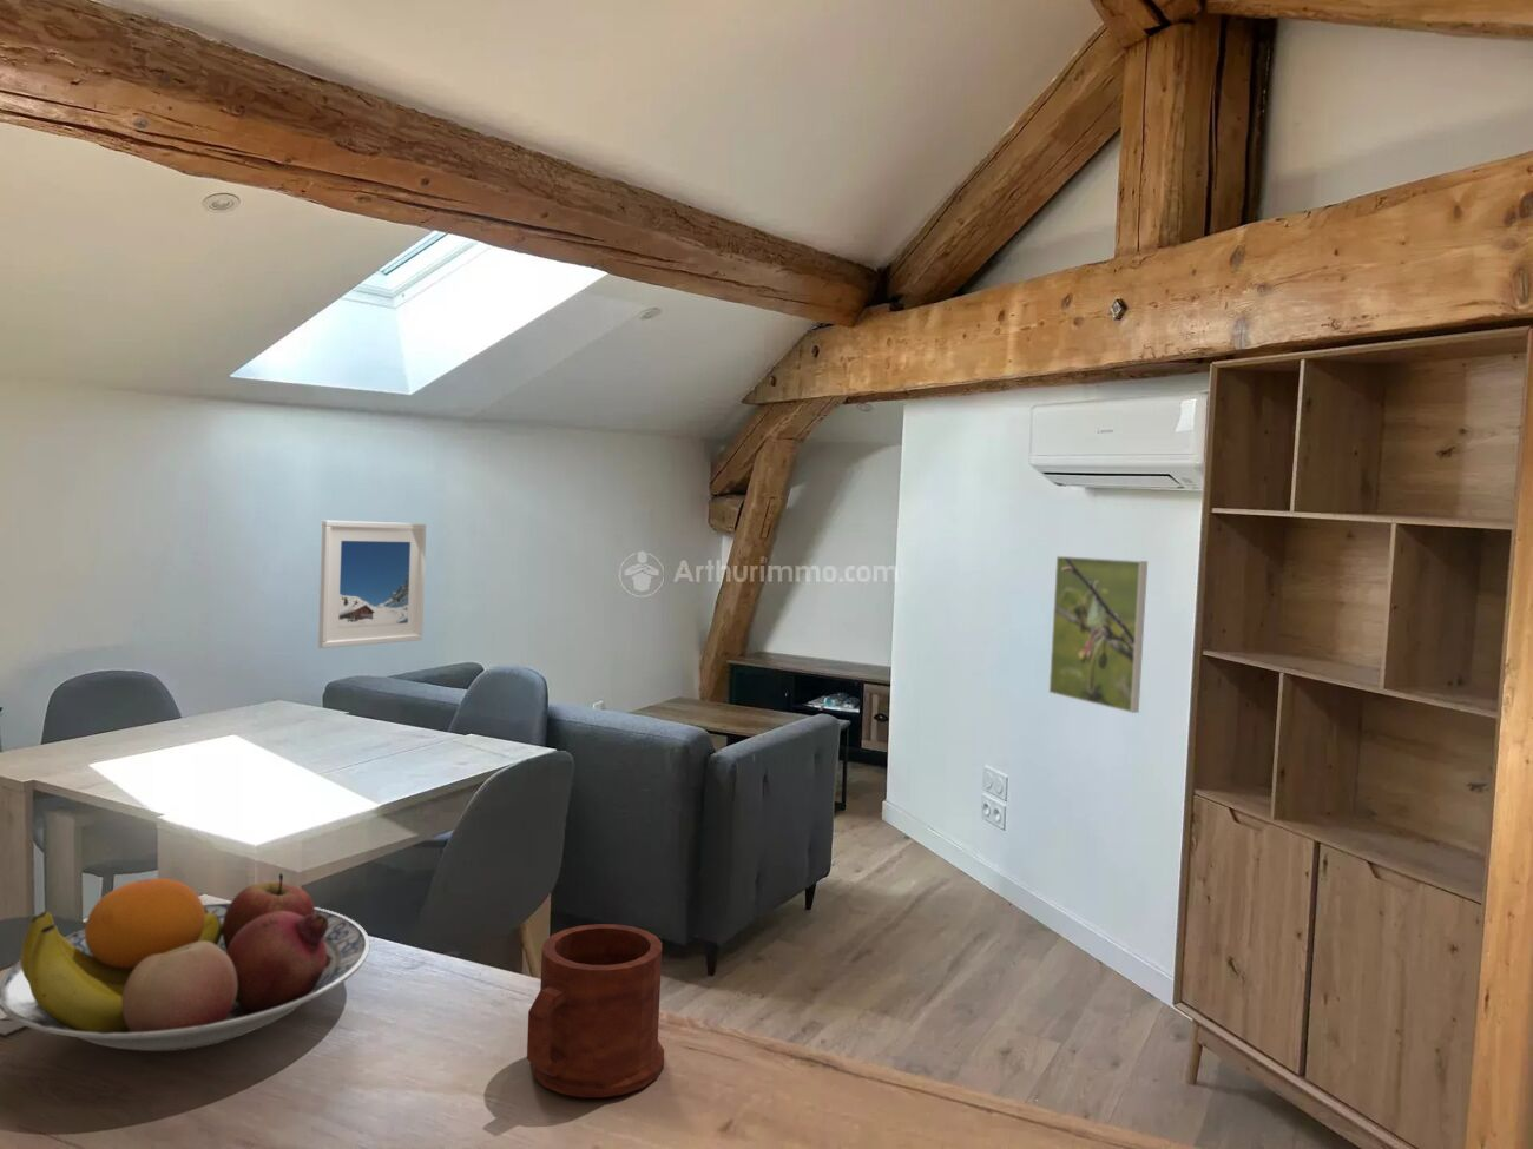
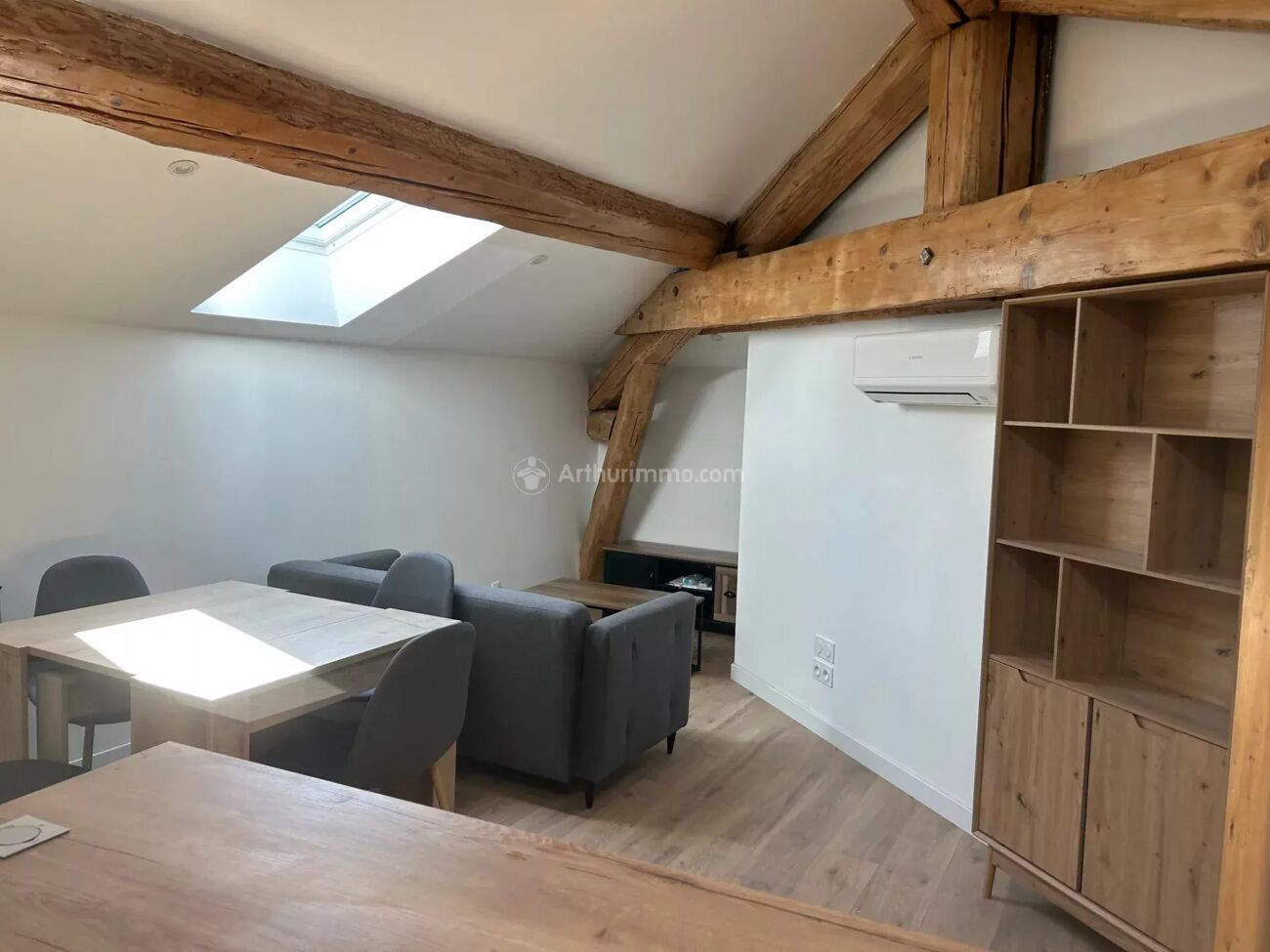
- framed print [1048,555,1149,715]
- mug [526,923,665,1098]
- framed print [317,519,427,649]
- fruit bowl [0,873,371,1052]
